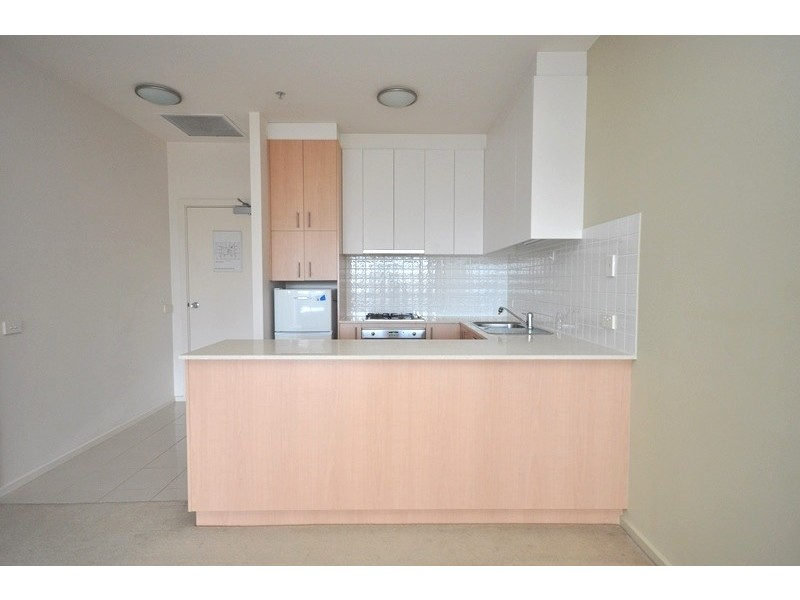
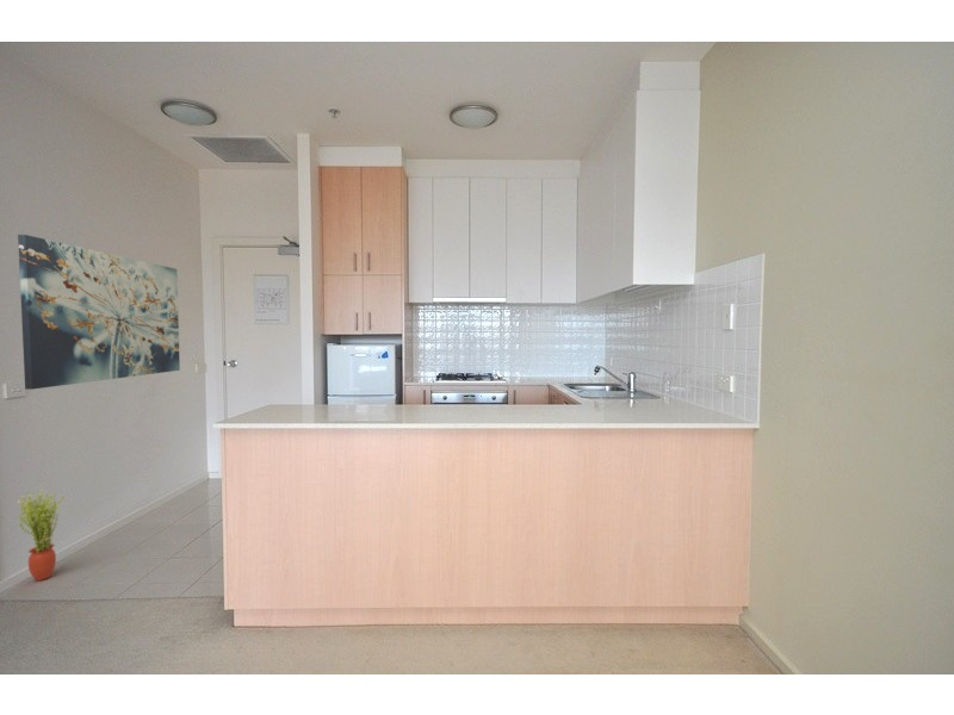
+ wall art [17,234,181,391]
+ potted plant [17,489,66,582]
